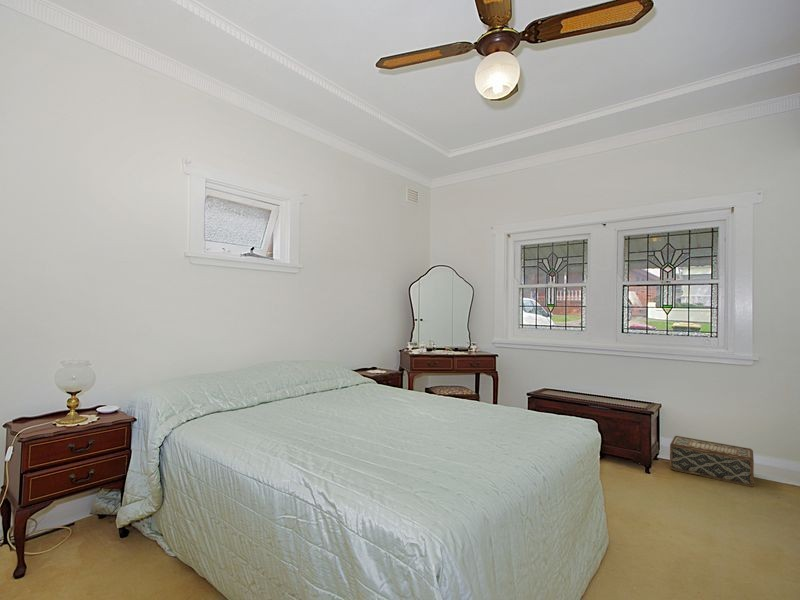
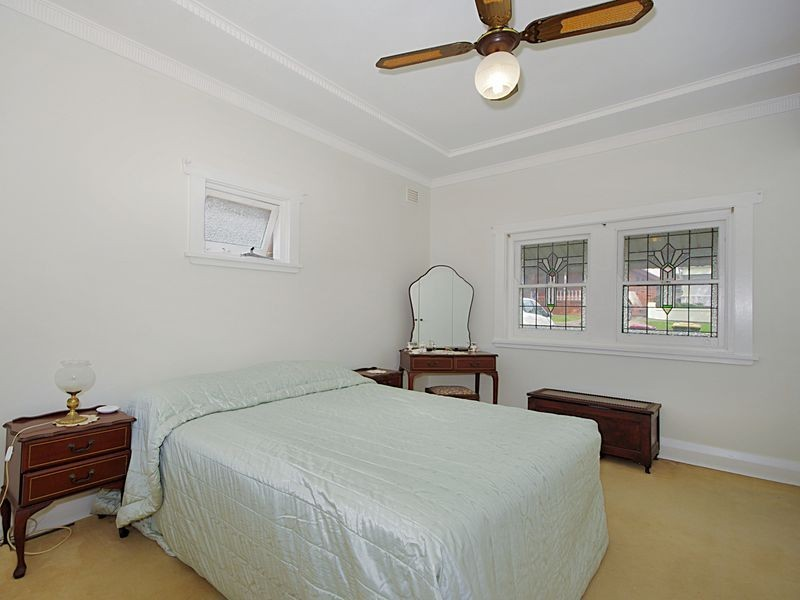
- woven basket [669,435,755,488]
